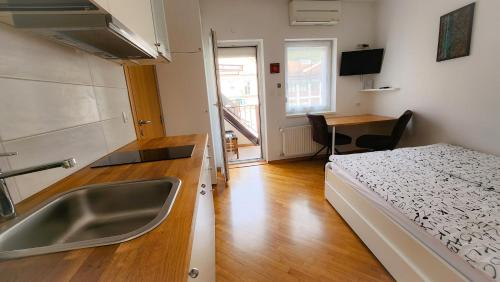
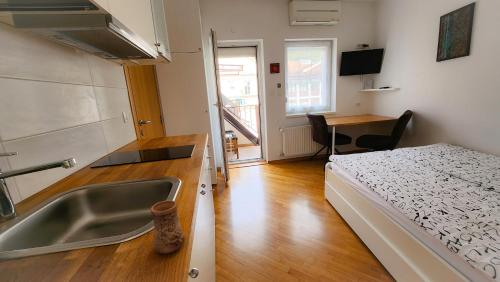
+ cup [150,199,186,255]
